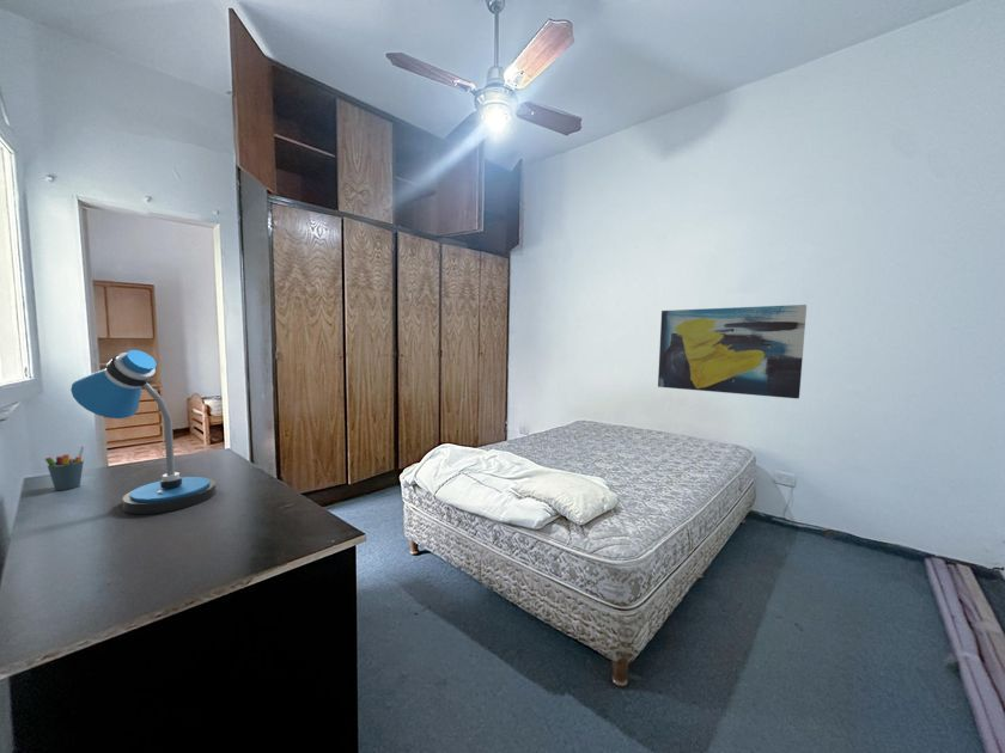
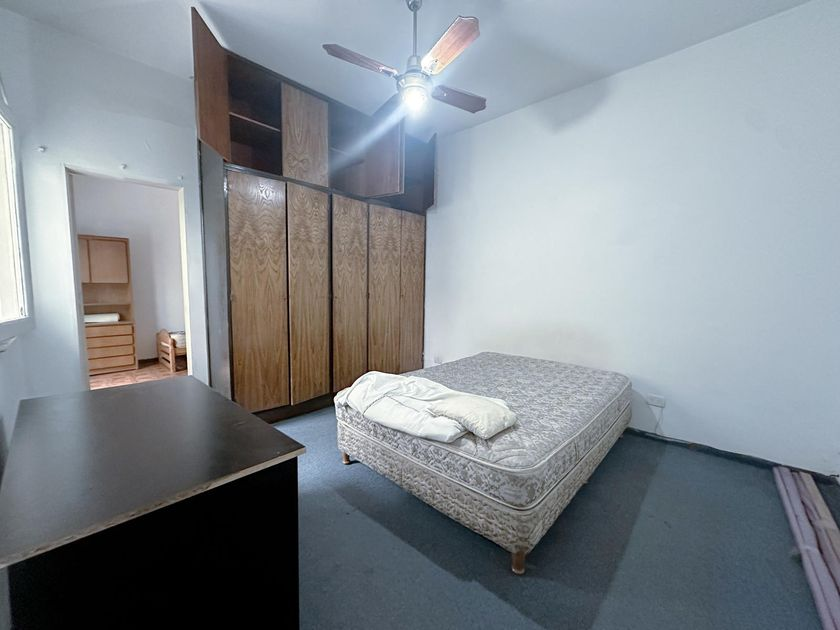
- desk lamp [69,349,218,515]
- wall art [657,304,808,400]
- pen holder [44,445,85,491]
